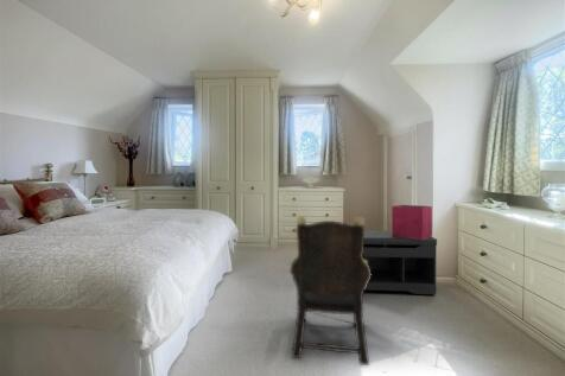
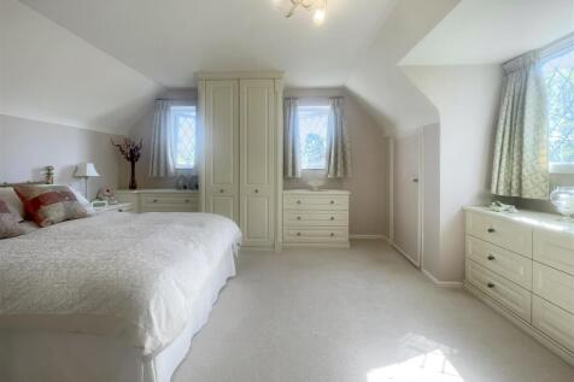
- bench [362,230,438,295]
- armchair [288,215,372,367]
- storage bin [391,204,433,240]
